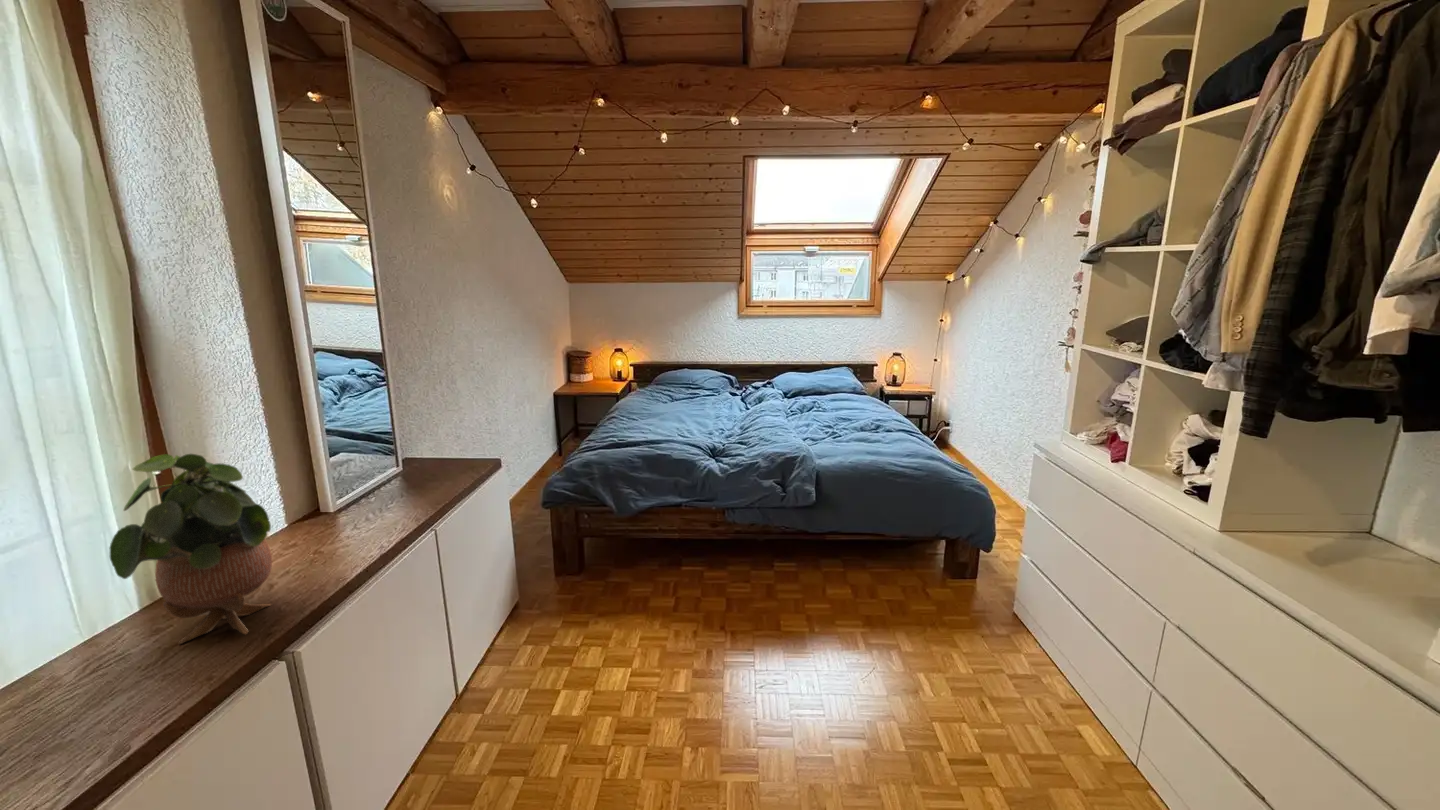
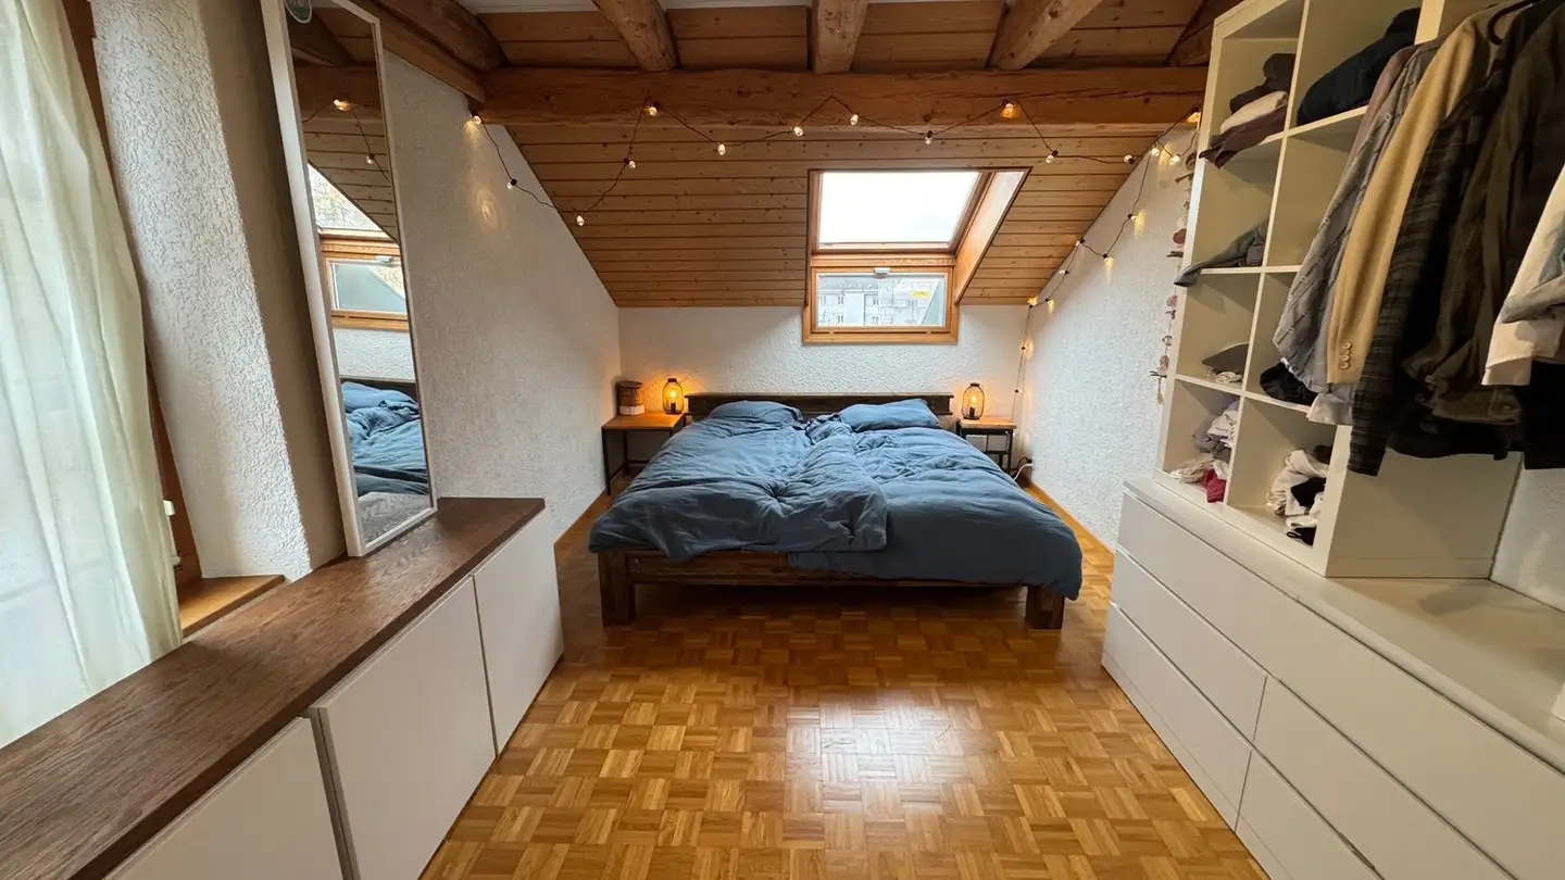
- potted plant [108,453,273,645]
